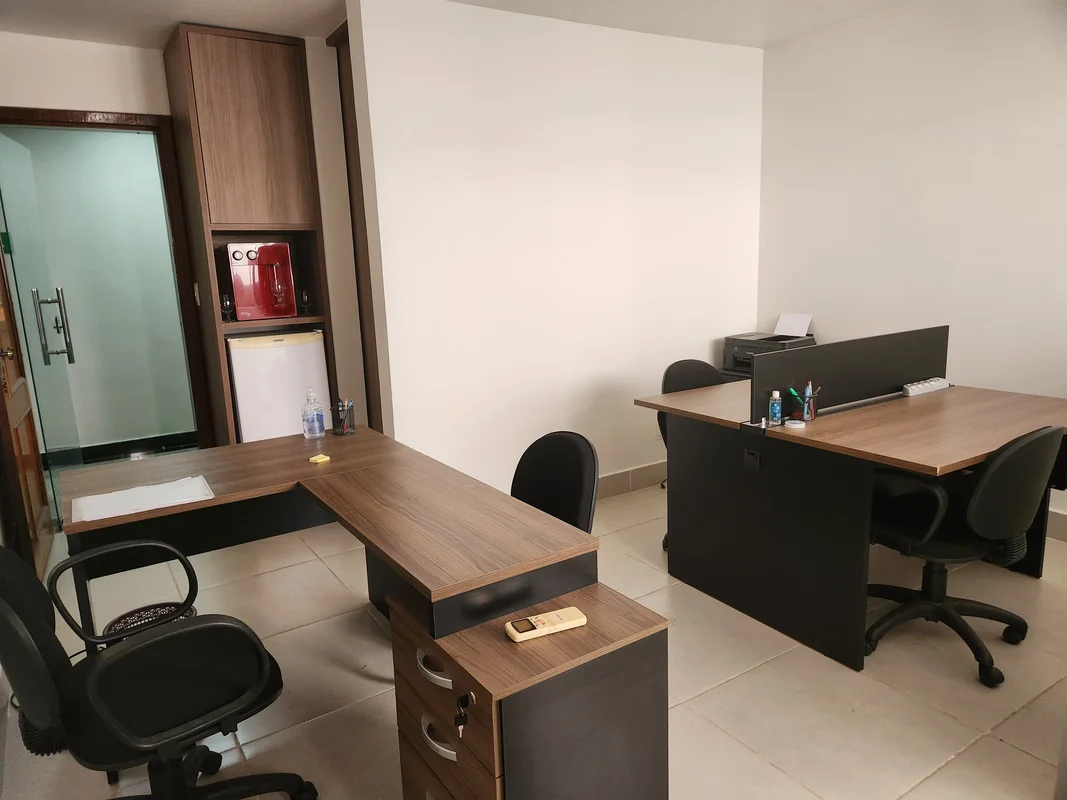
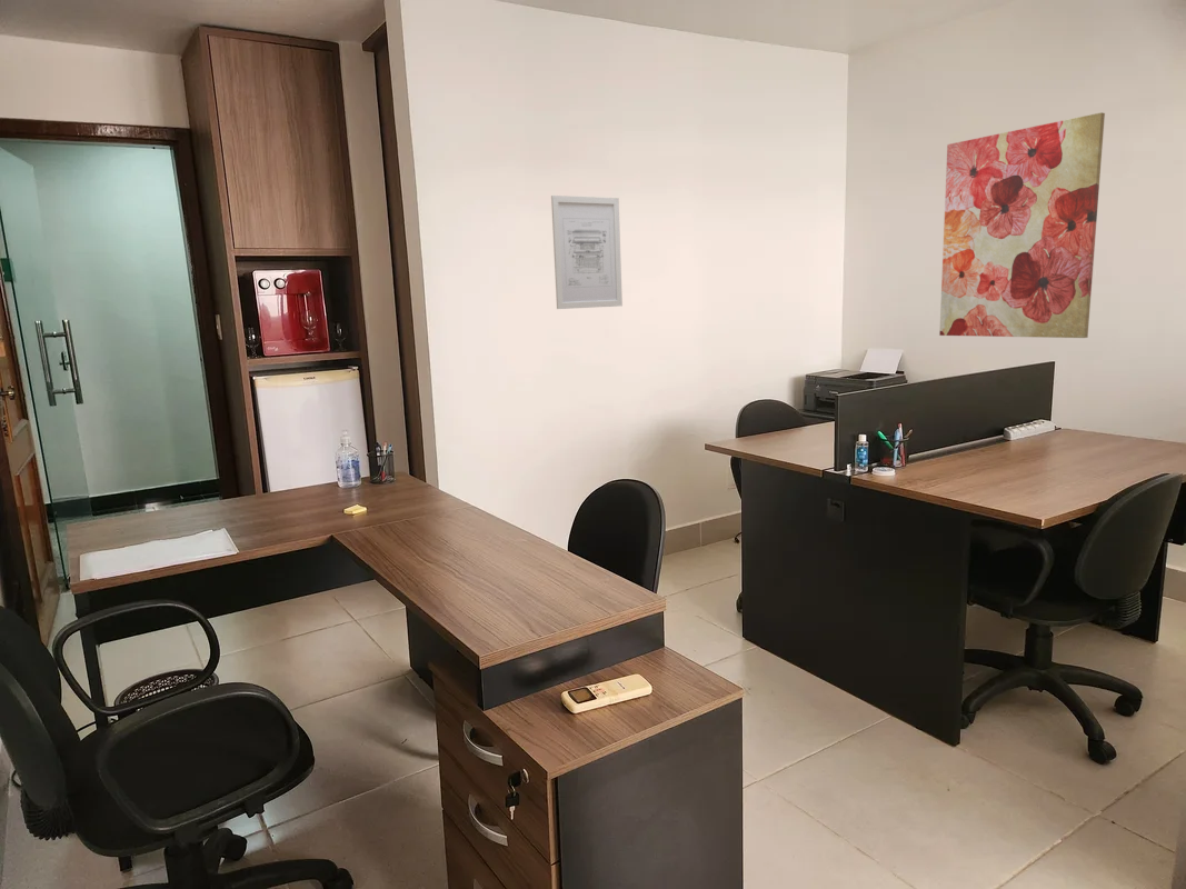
+ wall art [550,194,624,310]
+ wall art [938,111,1106,339]
